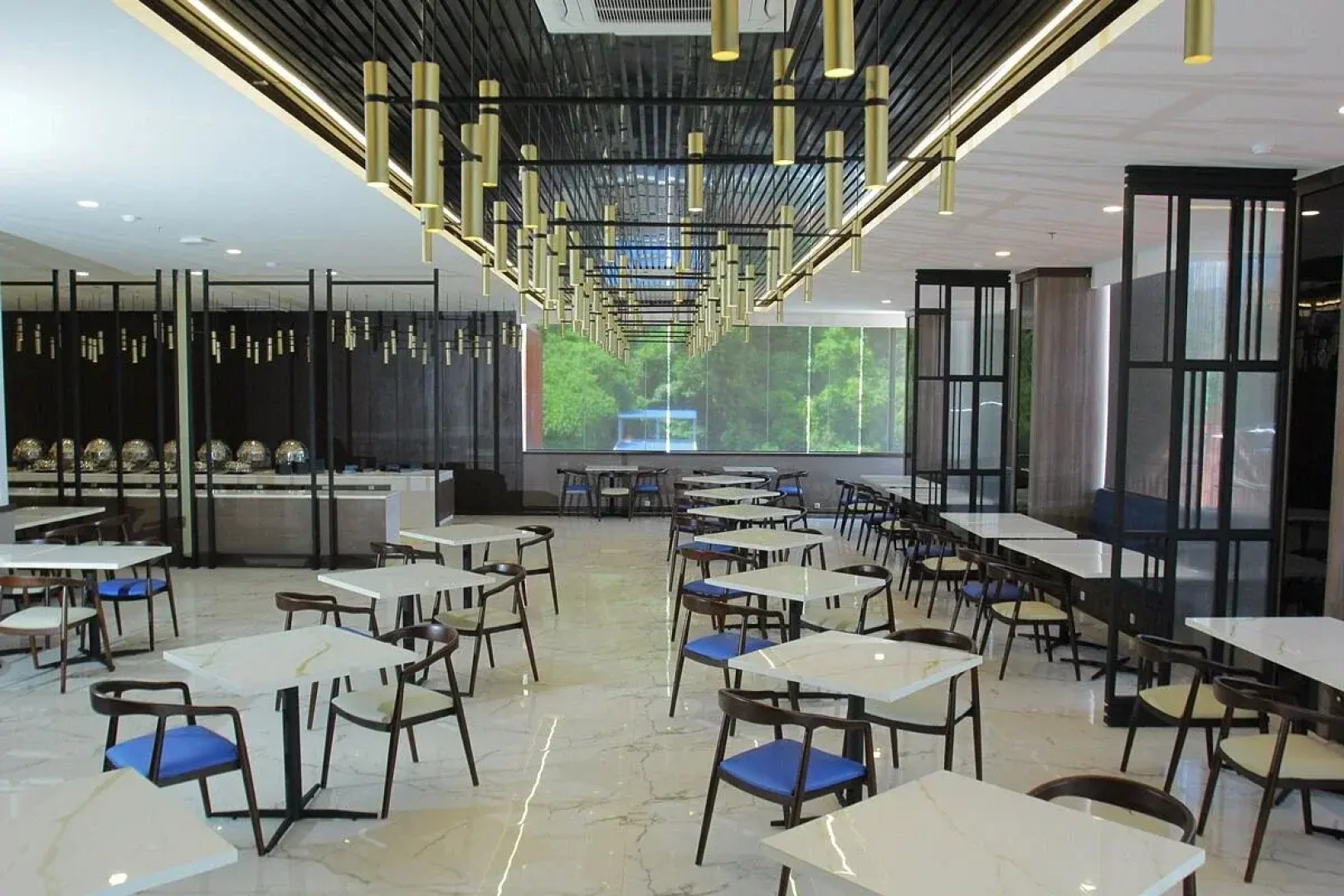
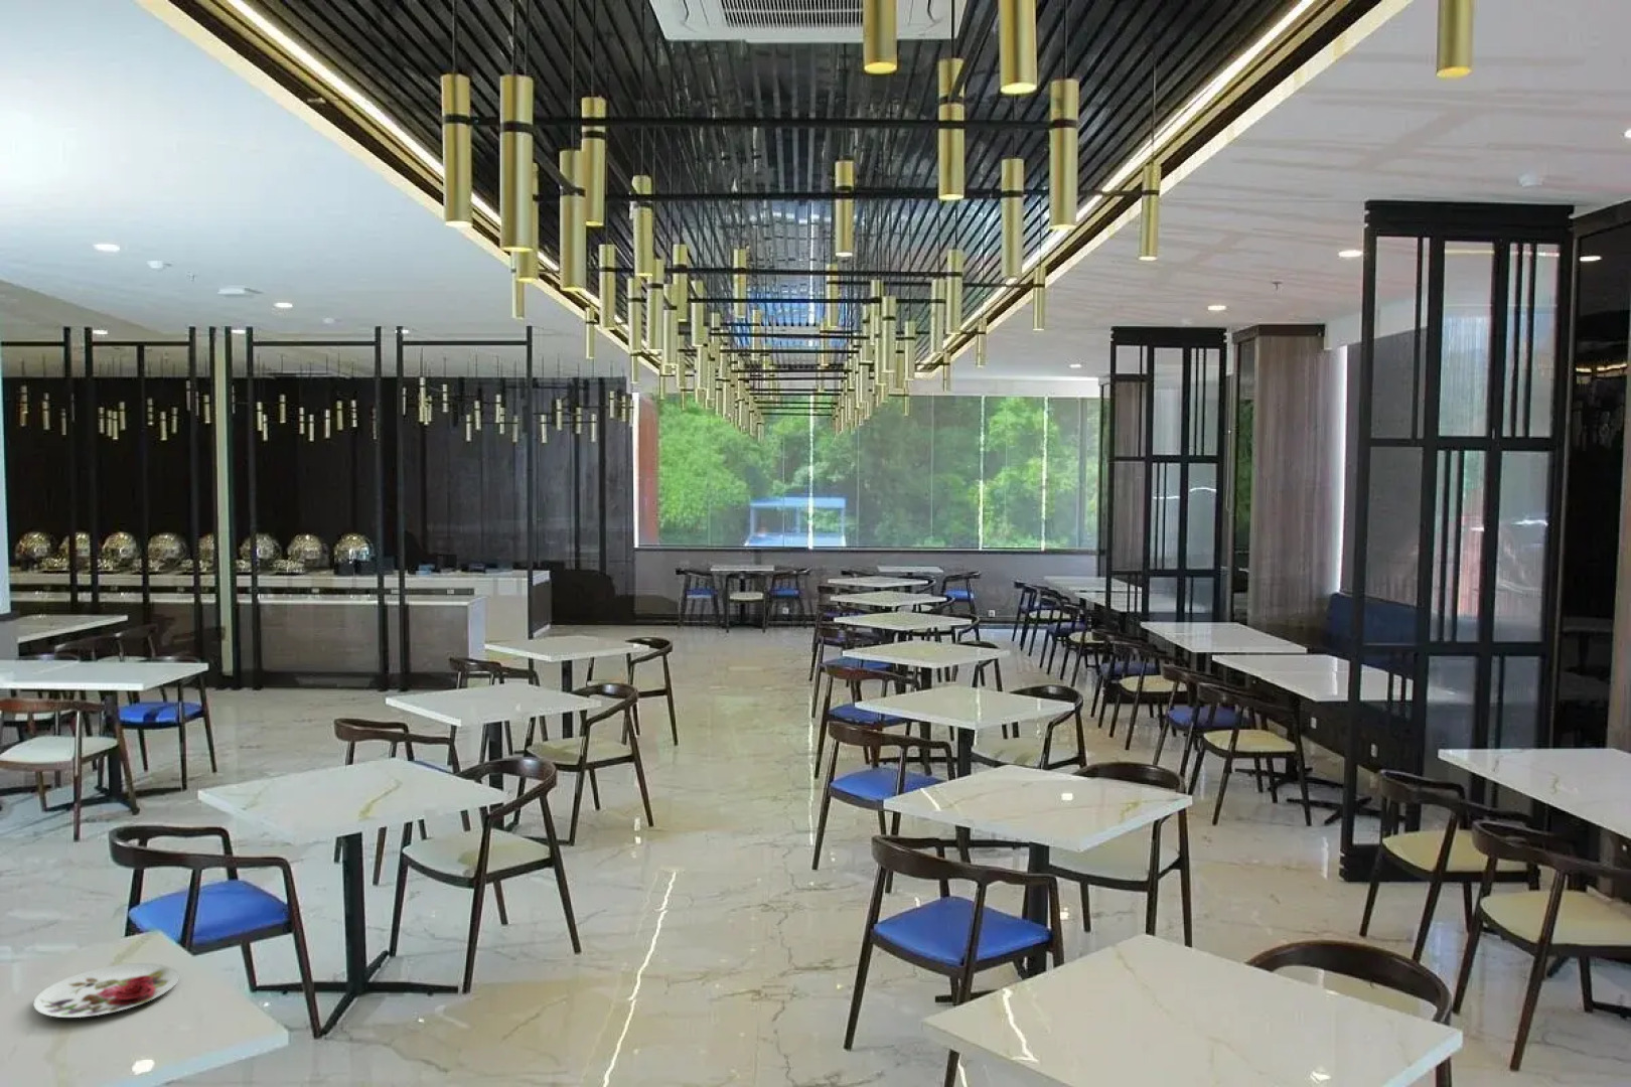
+ plate [33,962,180,1019]
